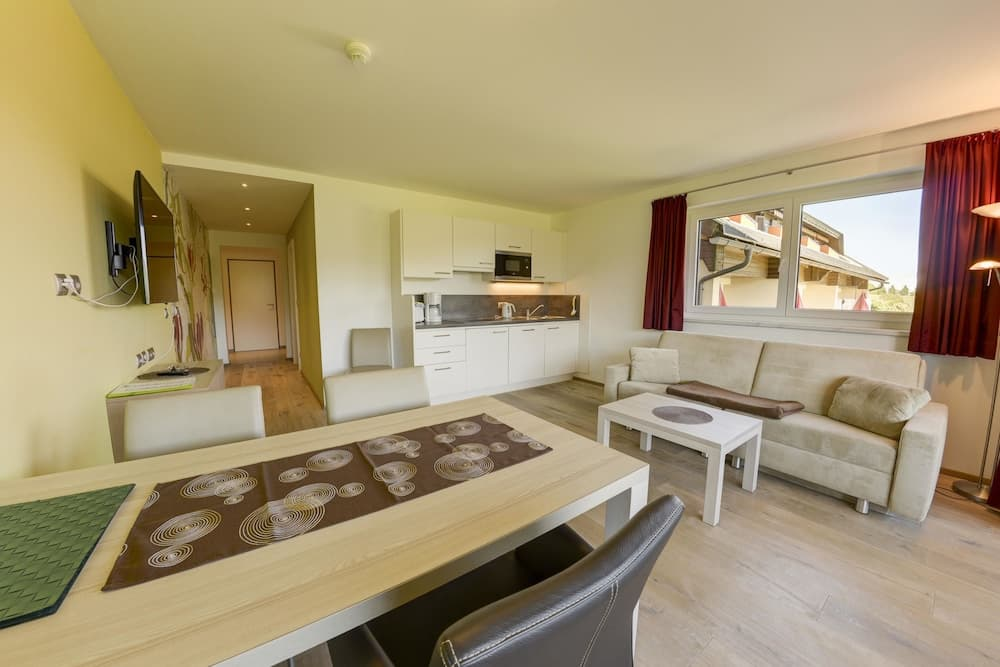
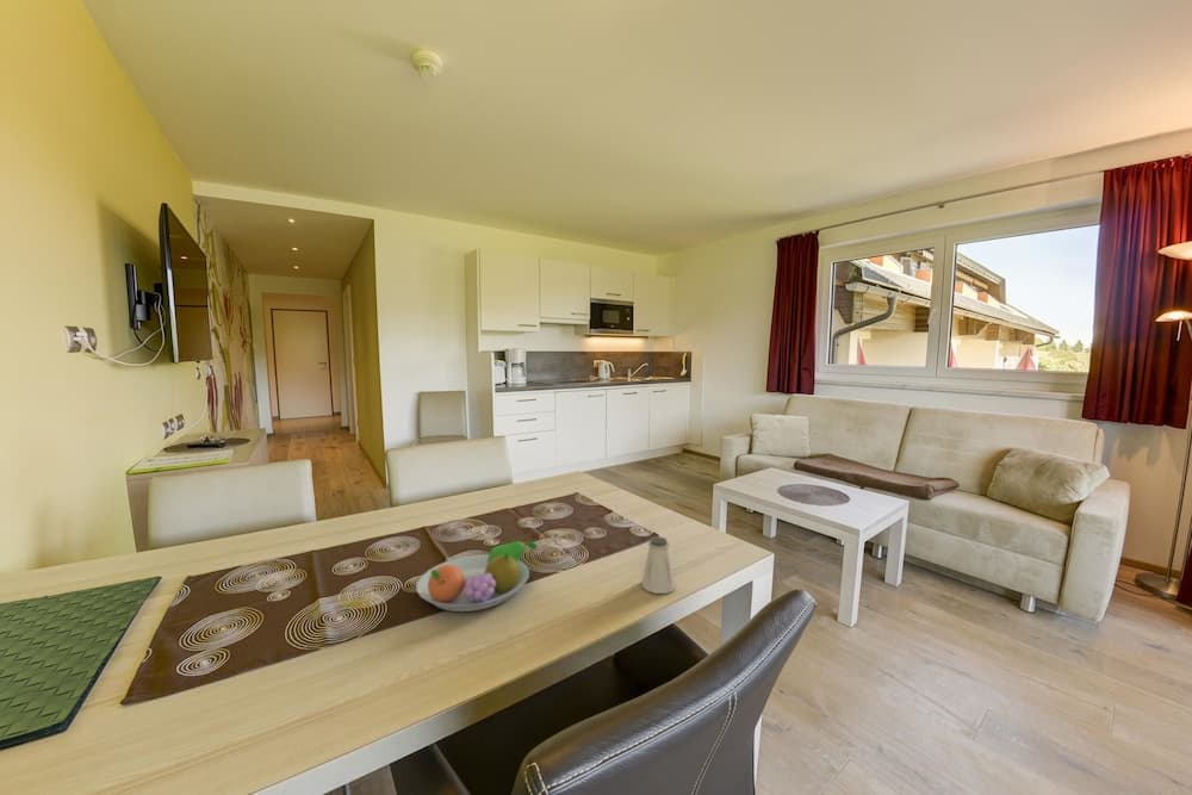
+ fruit bowl [415,540,538,613]
+ saltshaker [641,535,677,595]
